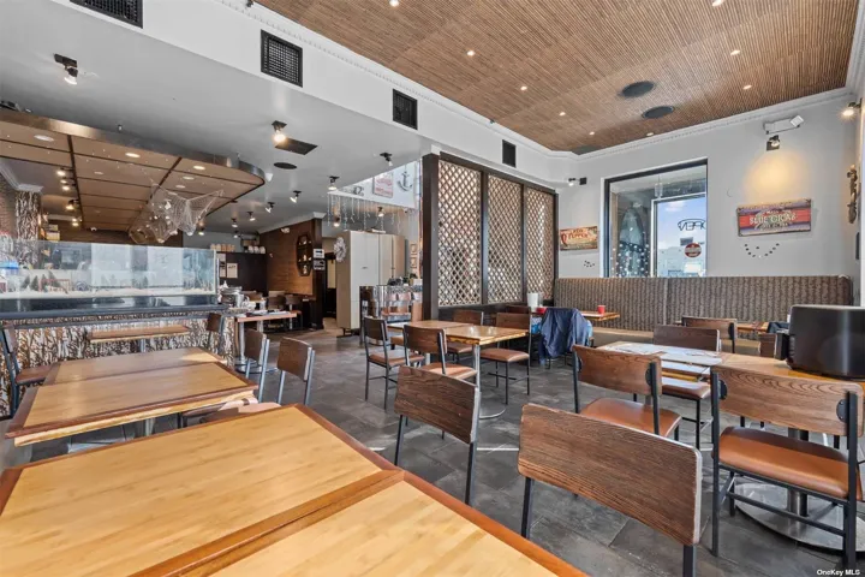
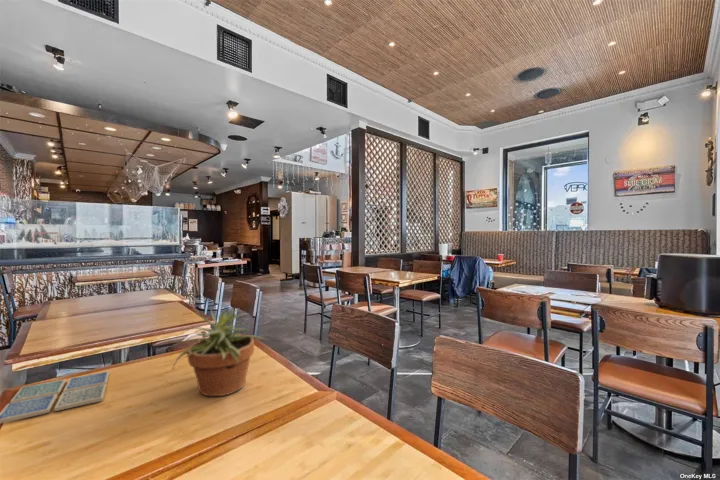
+ potted plant [161,306,271,397]
+ drink coaster [0,370,110,425]
